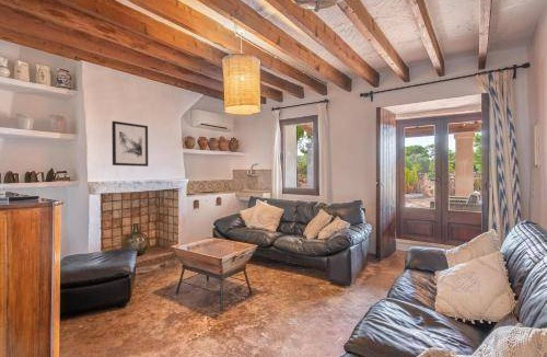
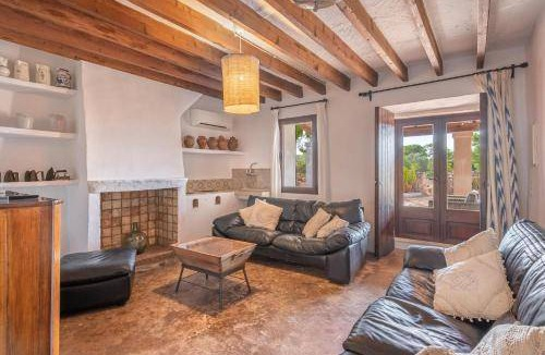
- wall art [110,120,149,168]
